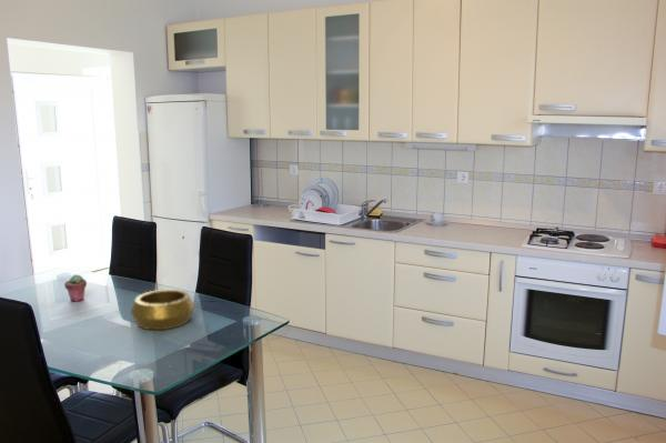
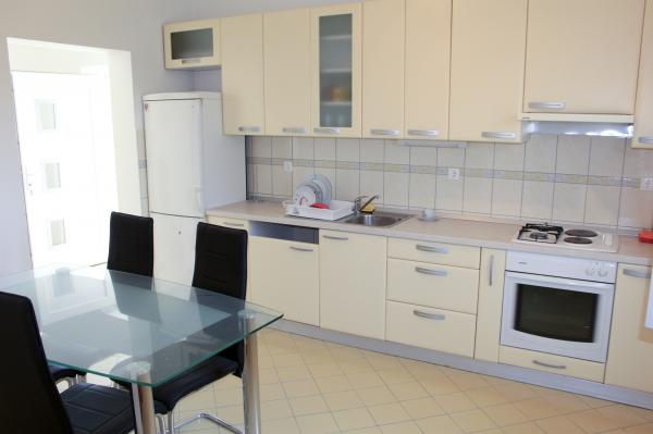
- decorative bowl [130,289,195,331]
- potted succulent [63,273,88,303]
